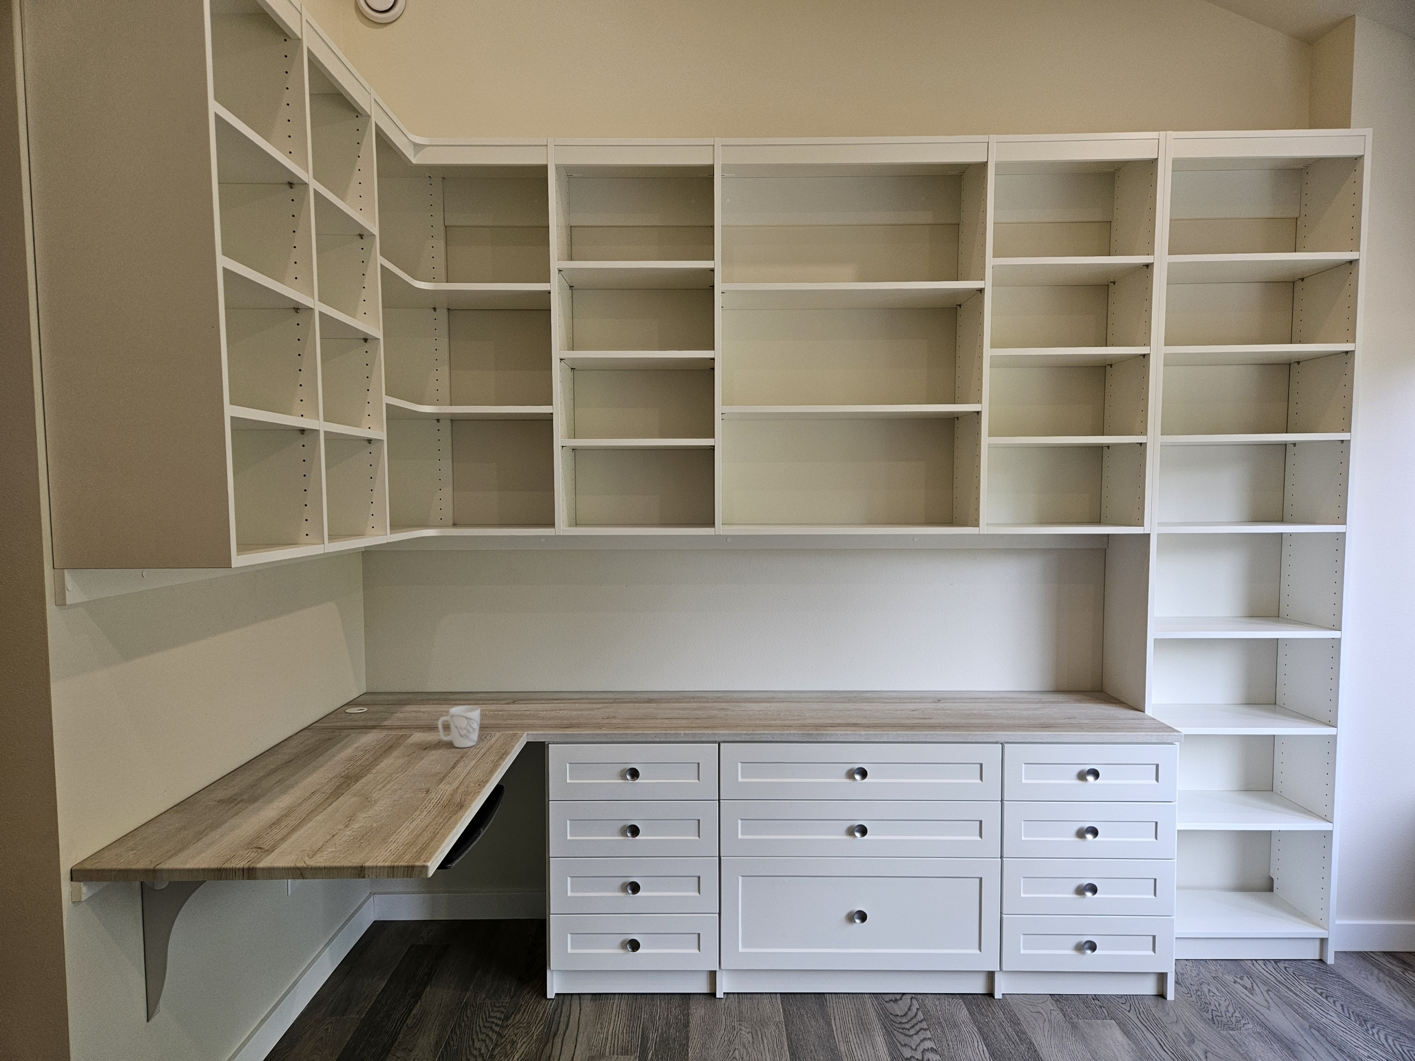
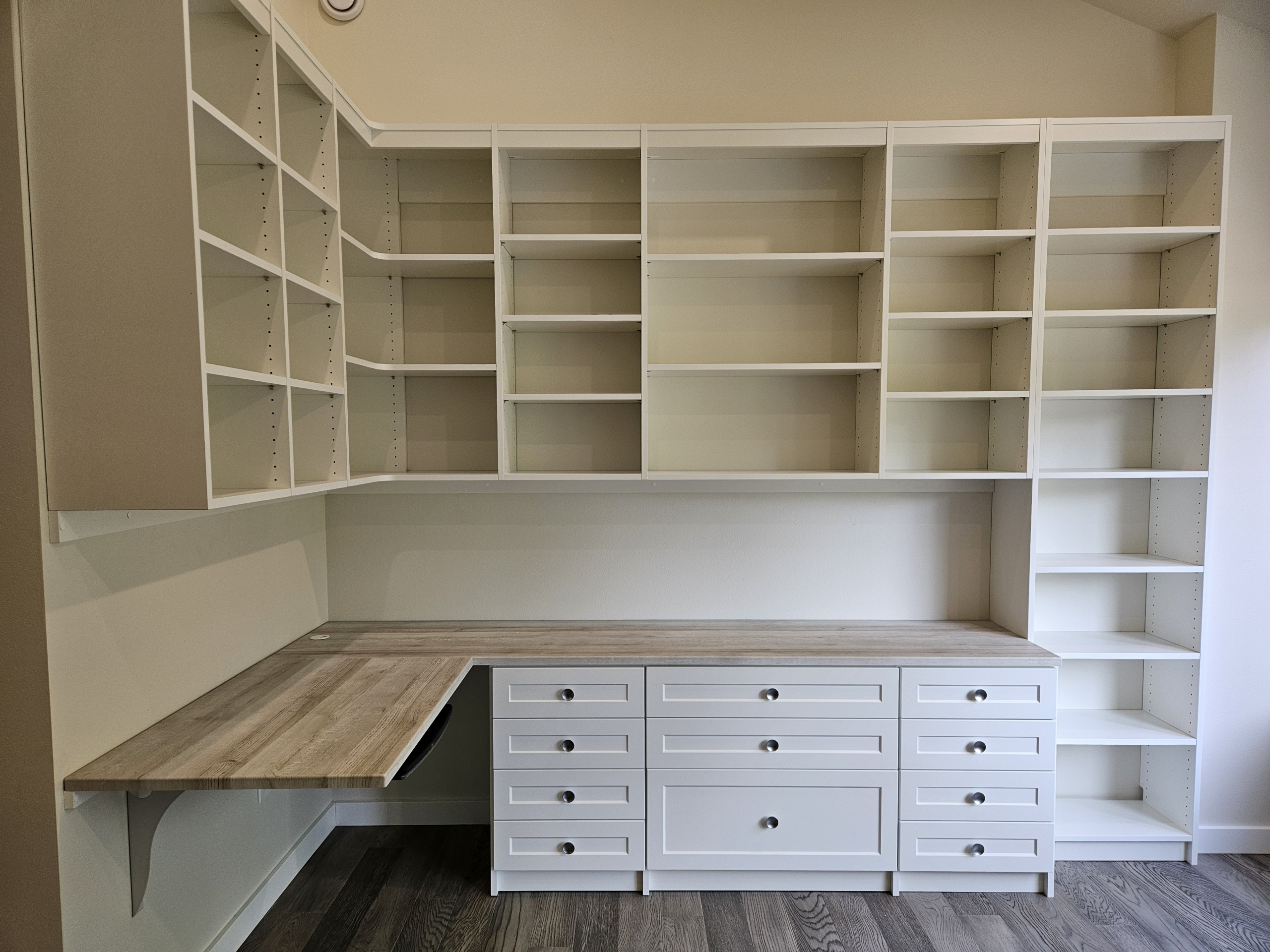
- mug [437,705,481,748]
